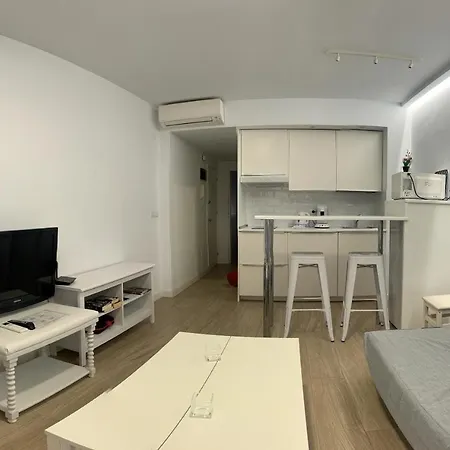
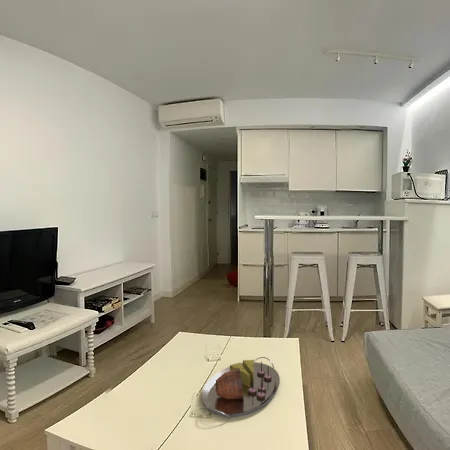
+ serving tray [201,356,281,418]
